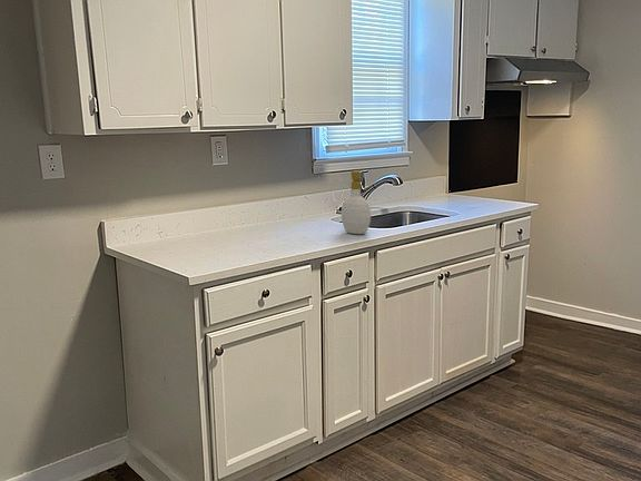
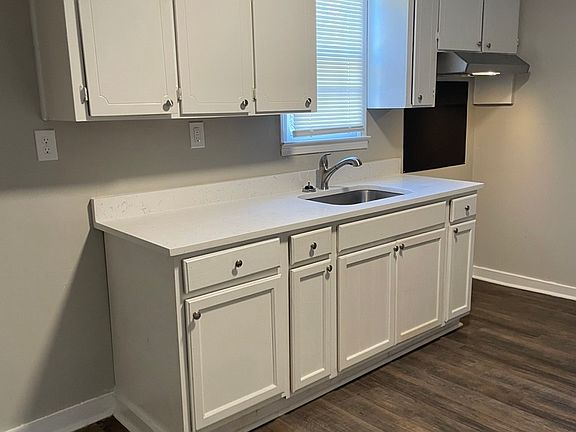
- soap bottle [341,170,372,235]
